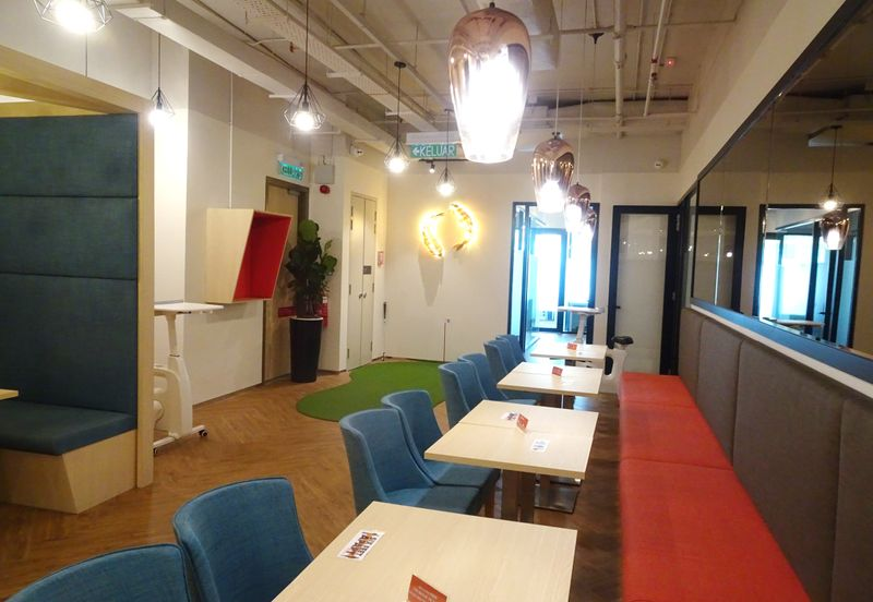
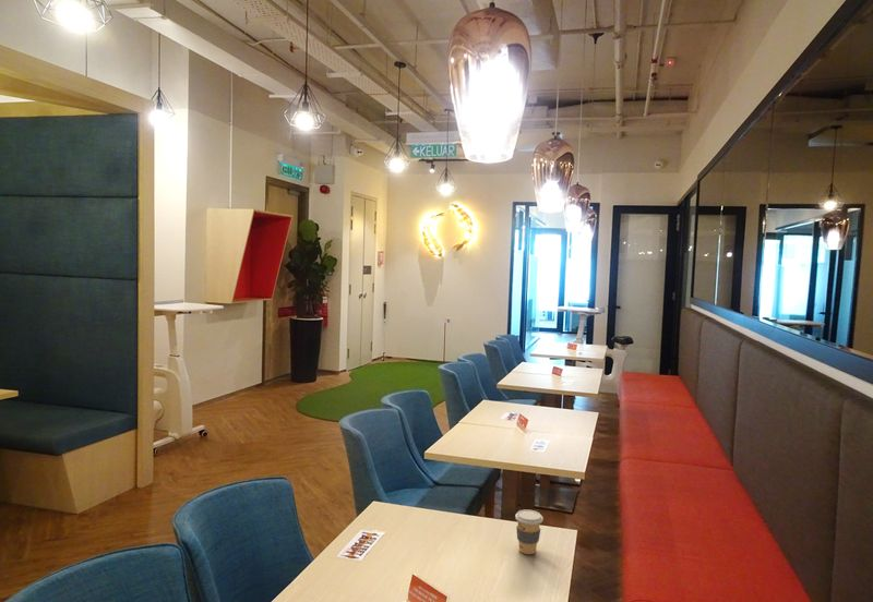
+ coffee cup [514,508,545,555]
